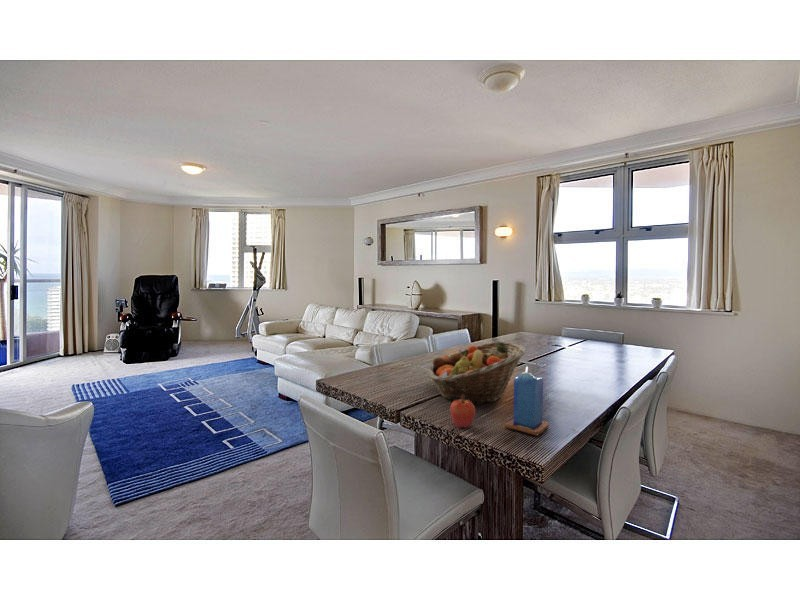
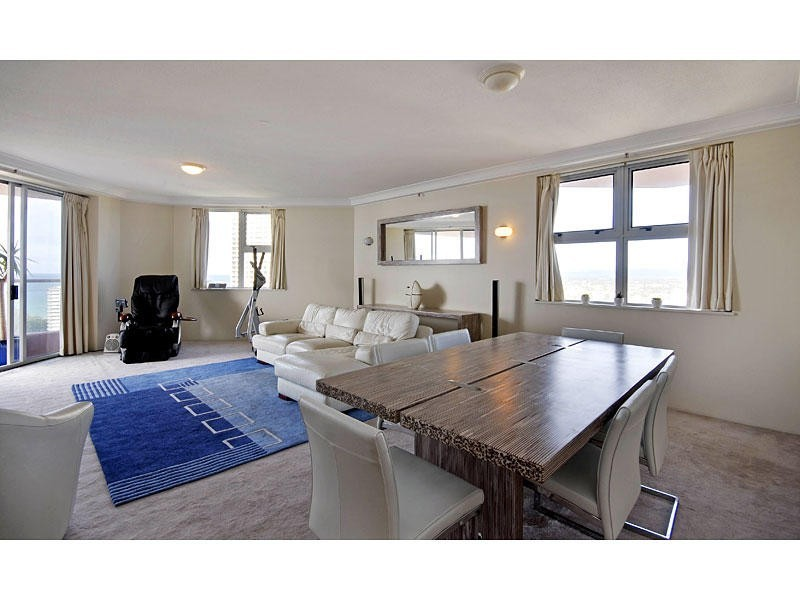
- apple [449,395,476,428]
- fruit basket [428,340,526,405]
- candle [503,365,550,437]
